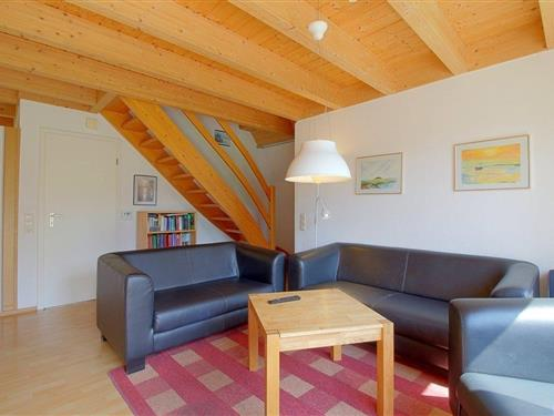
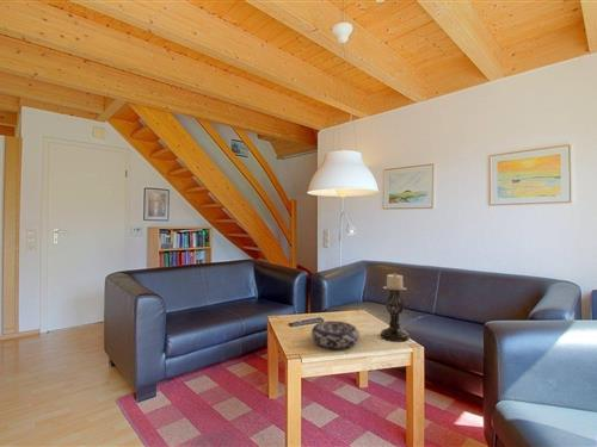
+ candle holder [380,272,410,342]
+ decorative bowl [310,319,361,349]
